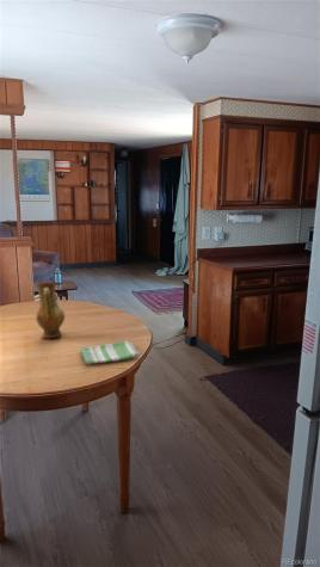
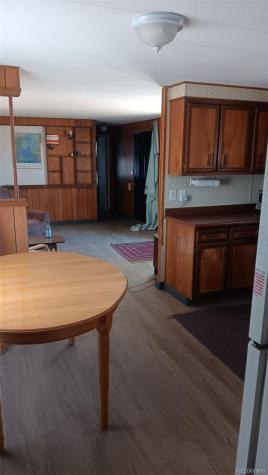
- ceramic jug [35,279,66,339]
- dish towel [79,340,140,365]
